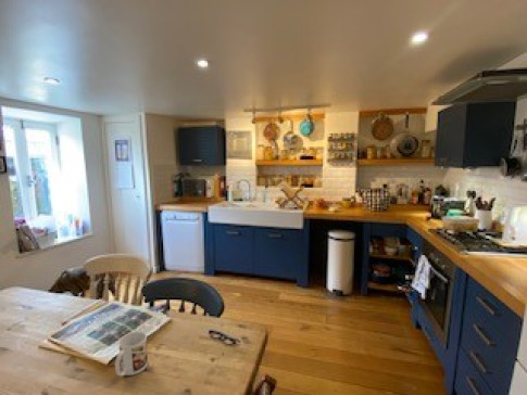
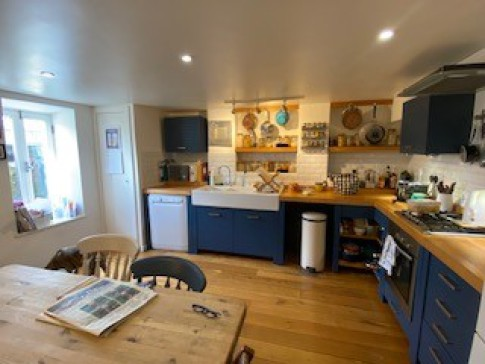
- mug [114,331,149,378]
